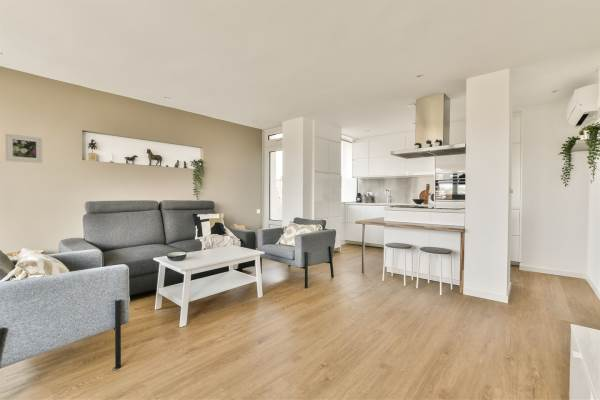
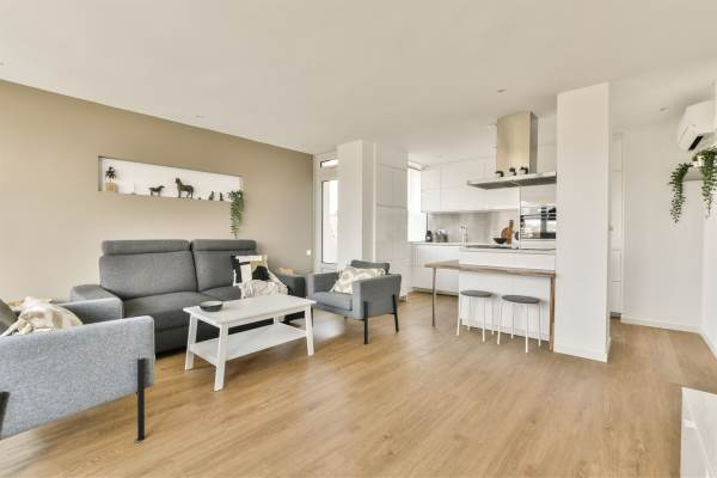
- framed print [4,133,44,164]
